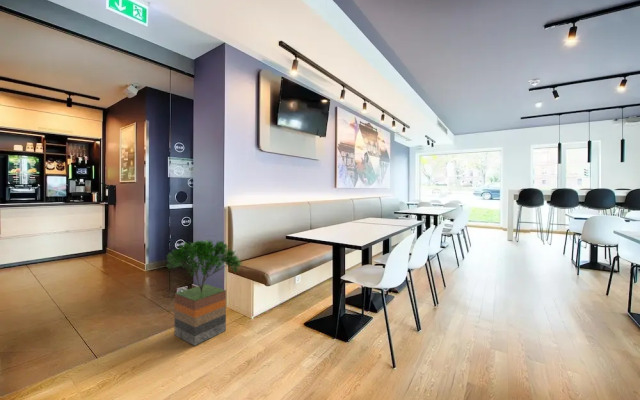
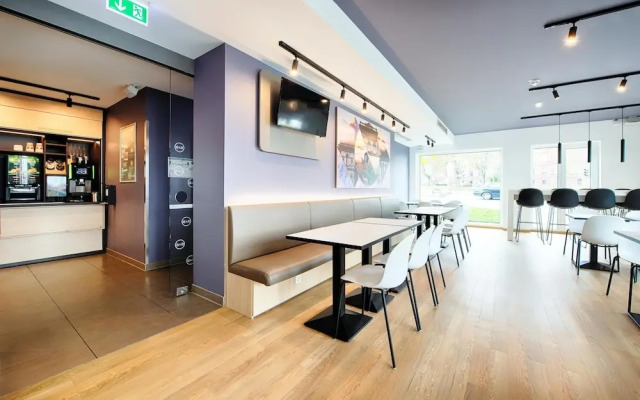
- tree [165,239,244,347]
